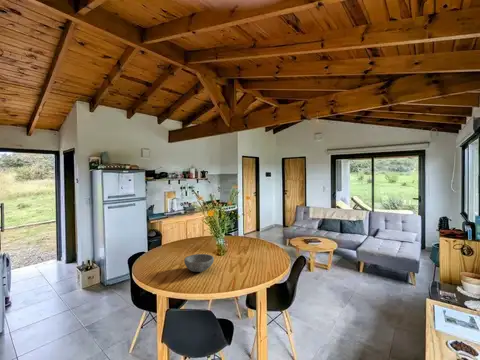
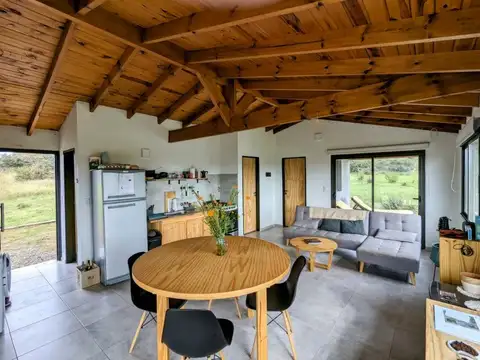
- bowl [183,253,215,273]
